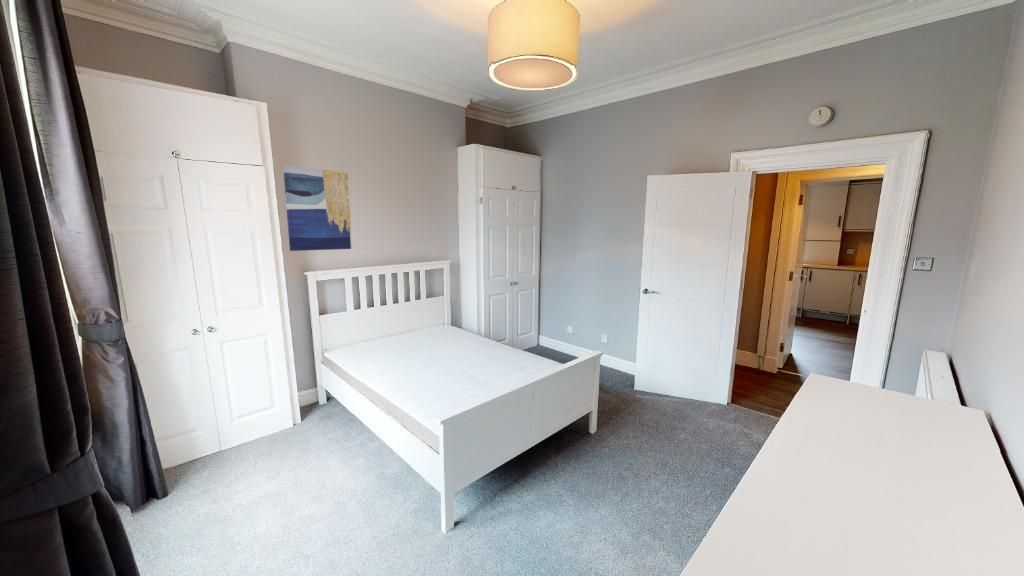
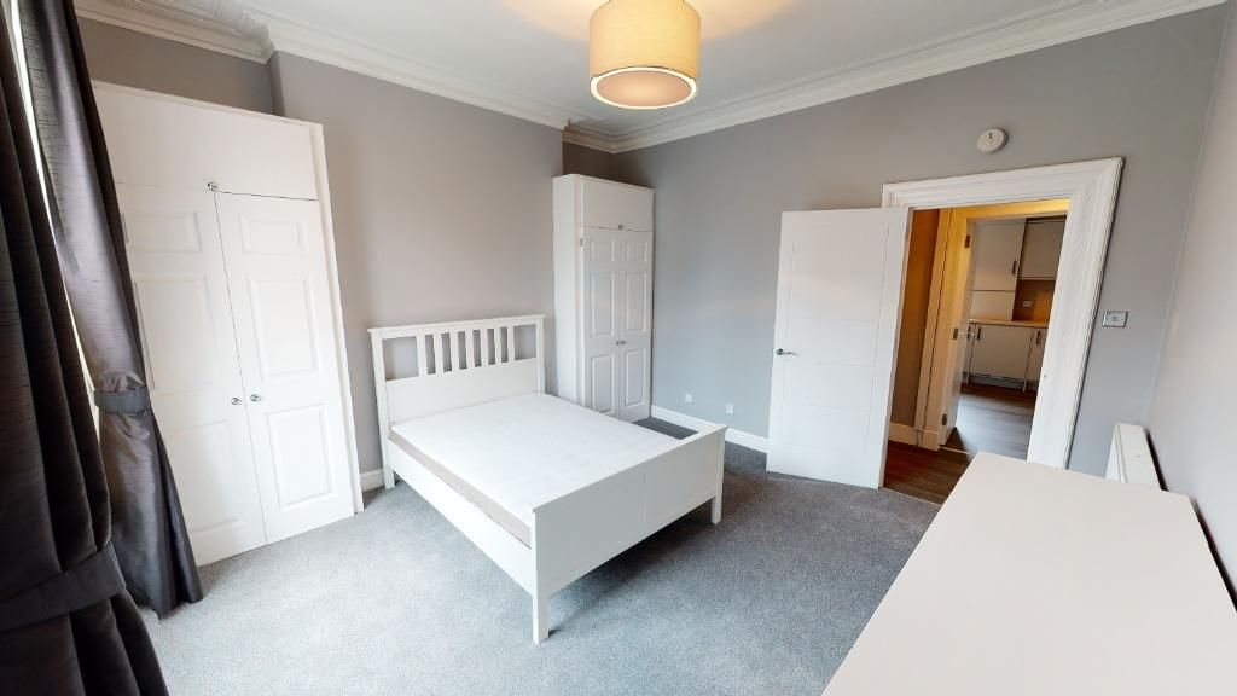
- wall art [282,164,353,252]
